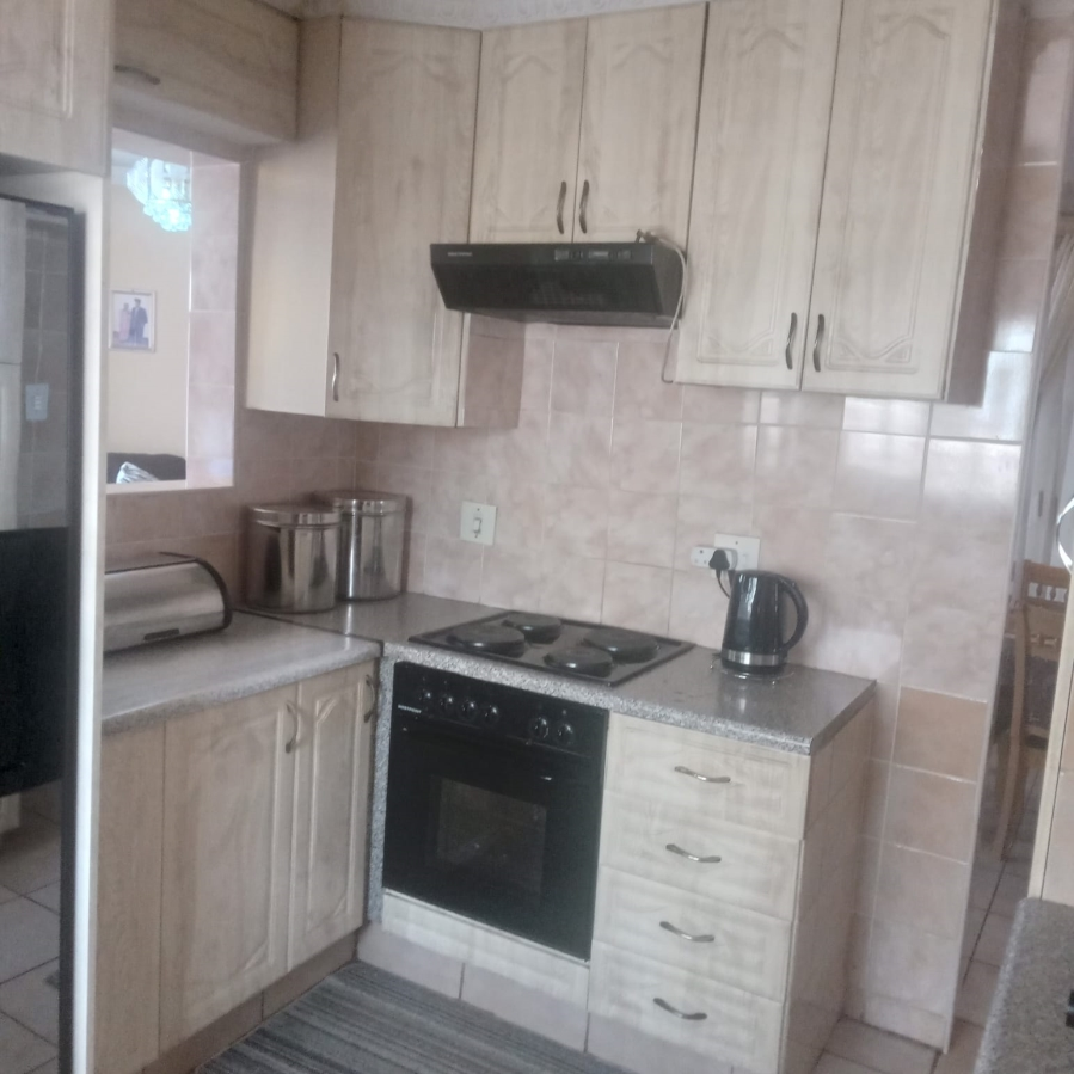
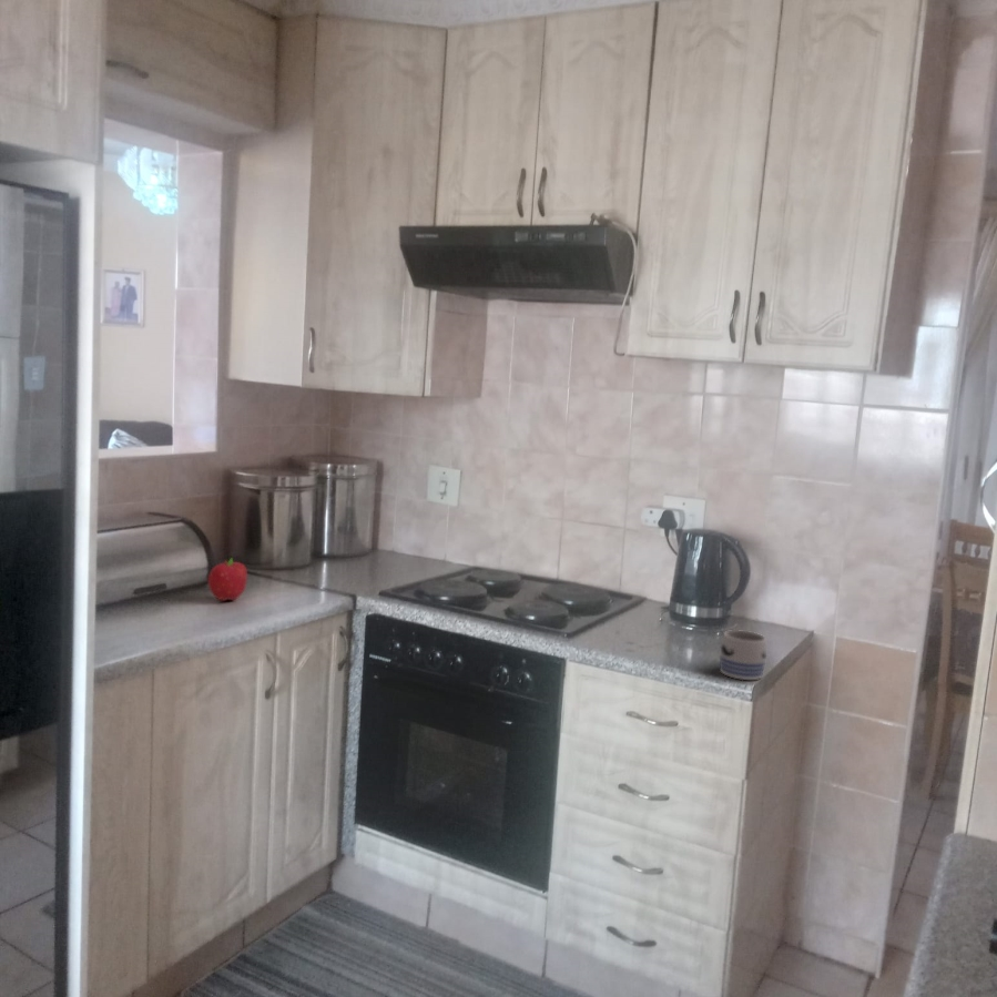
+ fruit [207,558,248,601]
+ mug [719,629,767,681]
